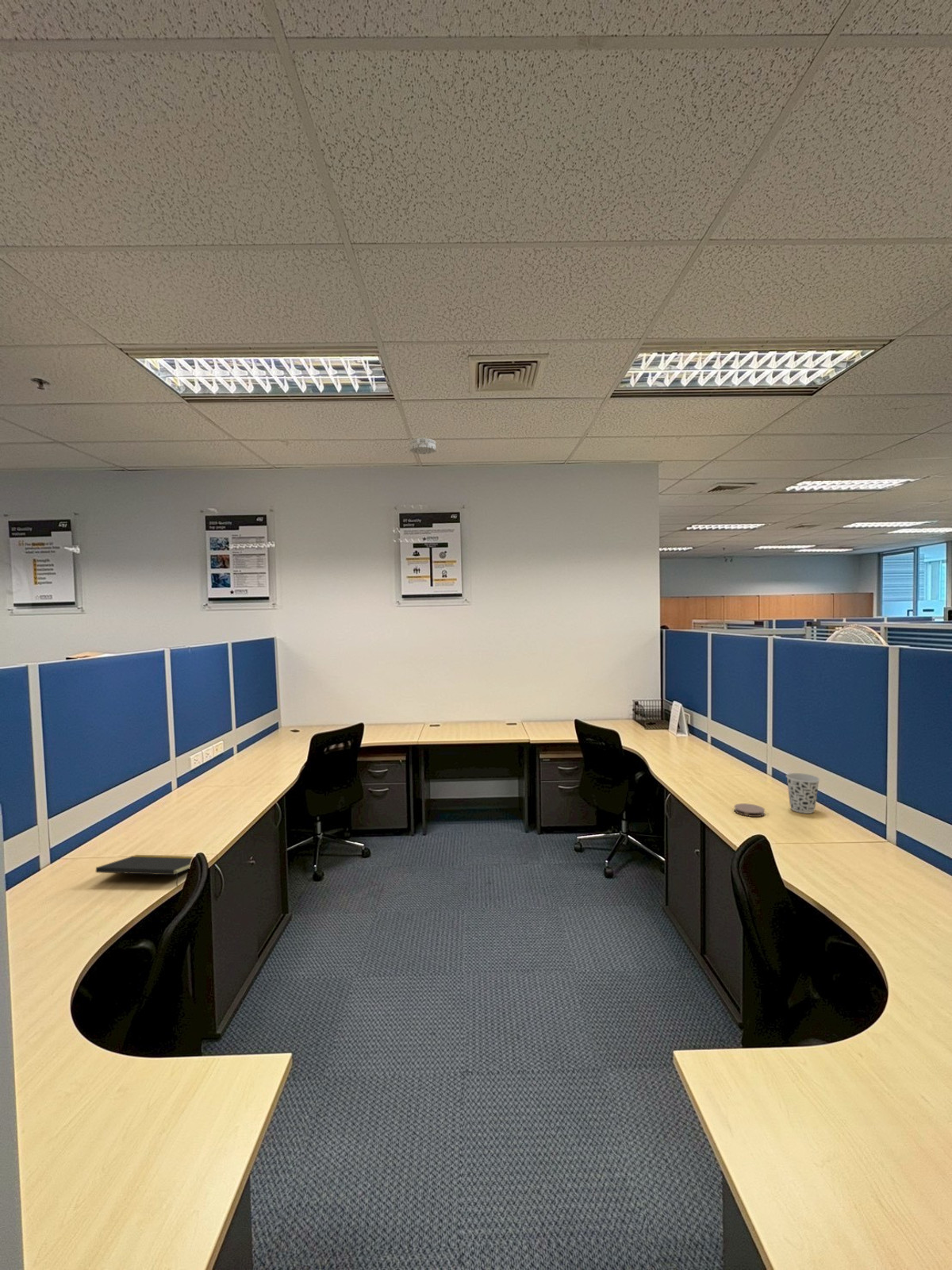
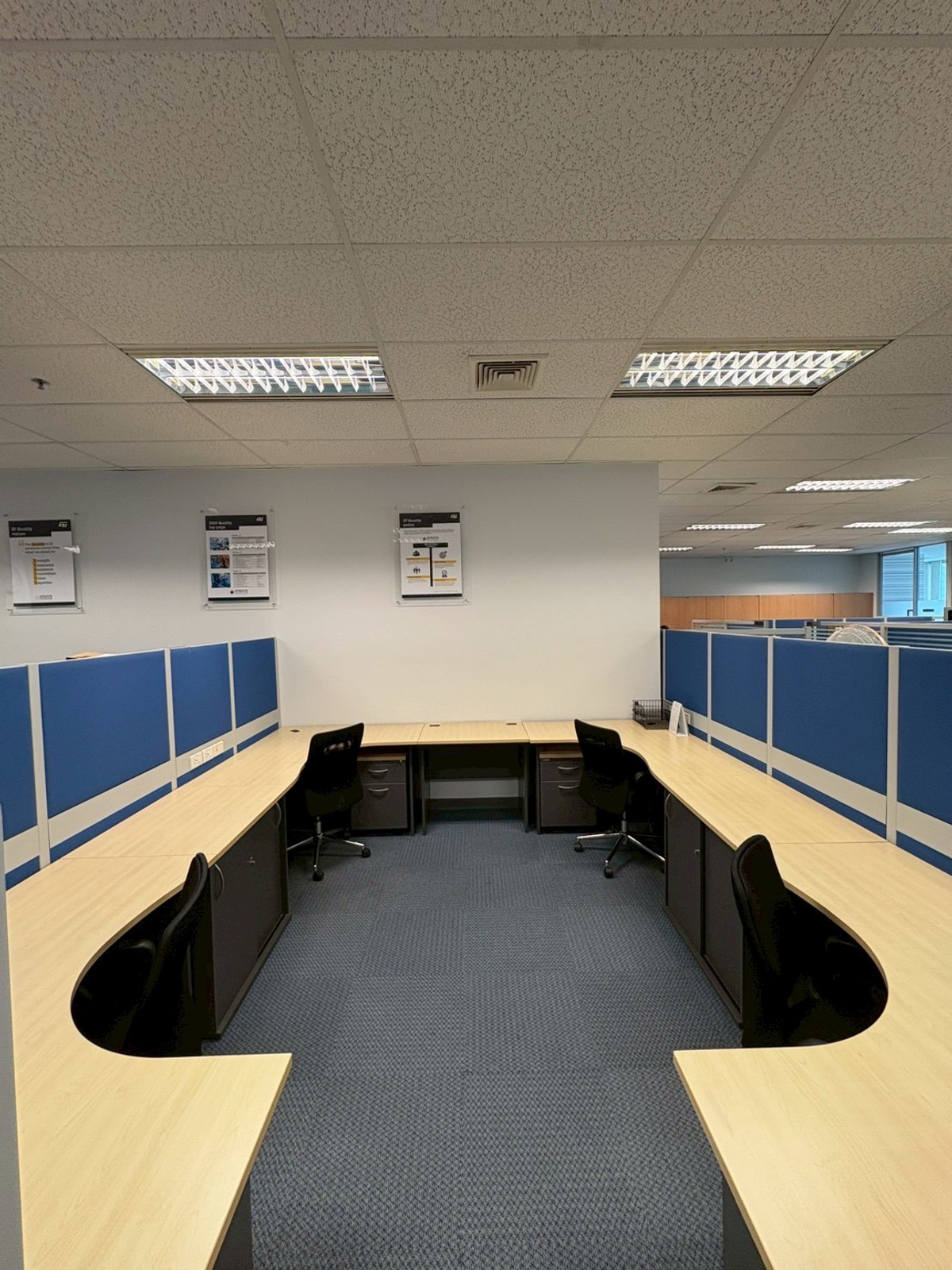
- smoke detector [409,437,436,455]
- cup [785,772,820,814]
- coaster [734,802,766,818]
- notepad [95,854,209,887]
